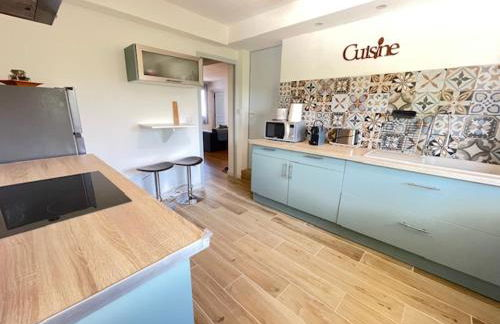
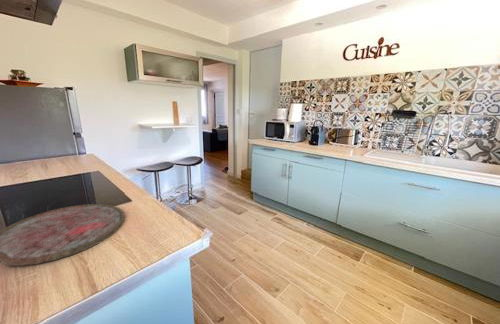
+ cutting board [0,203,126,267]
